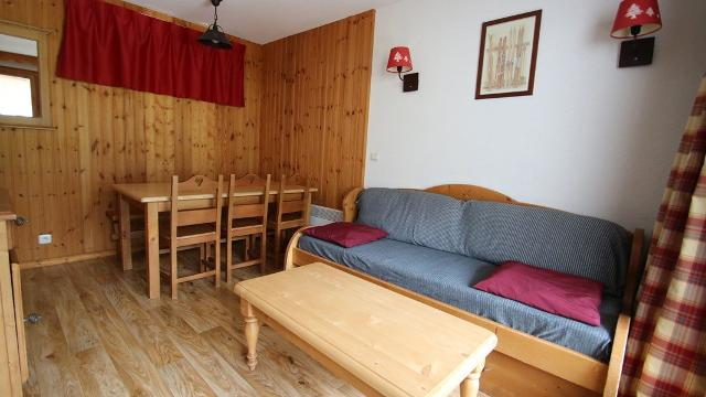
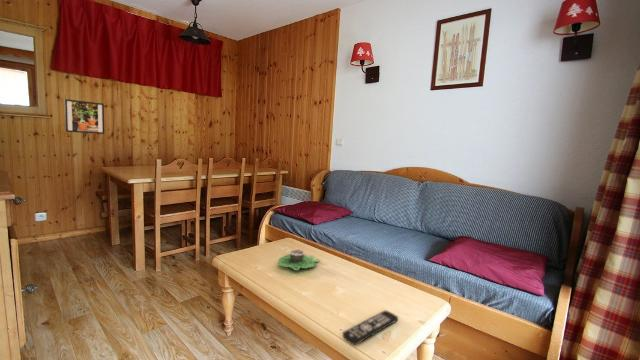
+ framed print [64,98,105,135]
+ succulent planter [277,248,321,272]
+ remote control [341,309,399,346]
